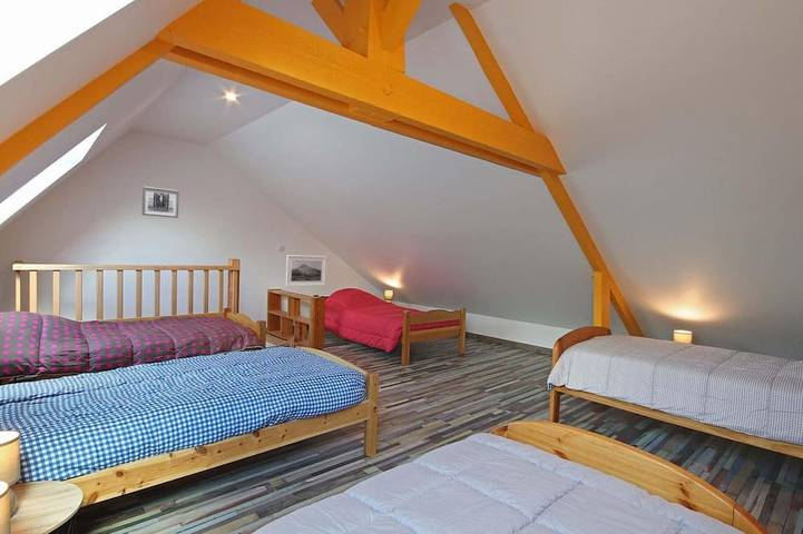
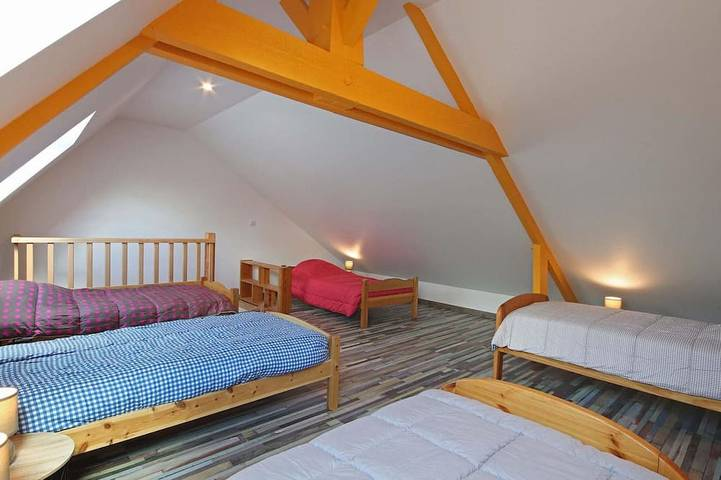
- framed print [285,254,327,287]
- wall art [141,186,180,219]
